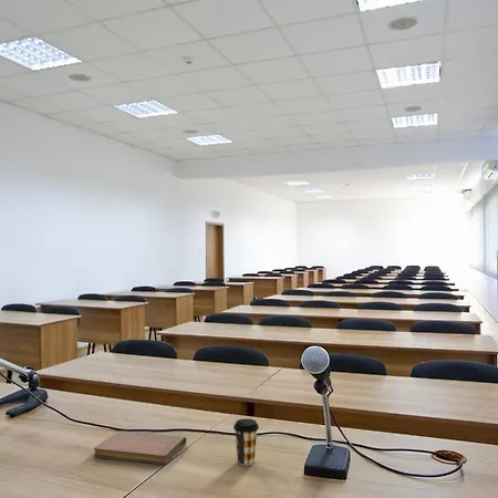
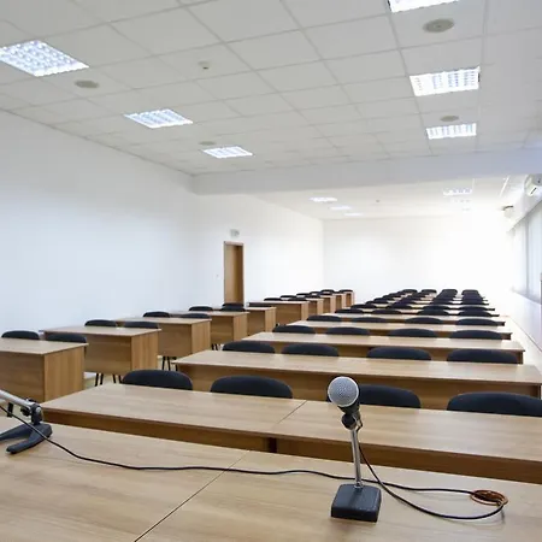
- notebook [93,429,187,465]
- coffee cup [232,417,260,466]
